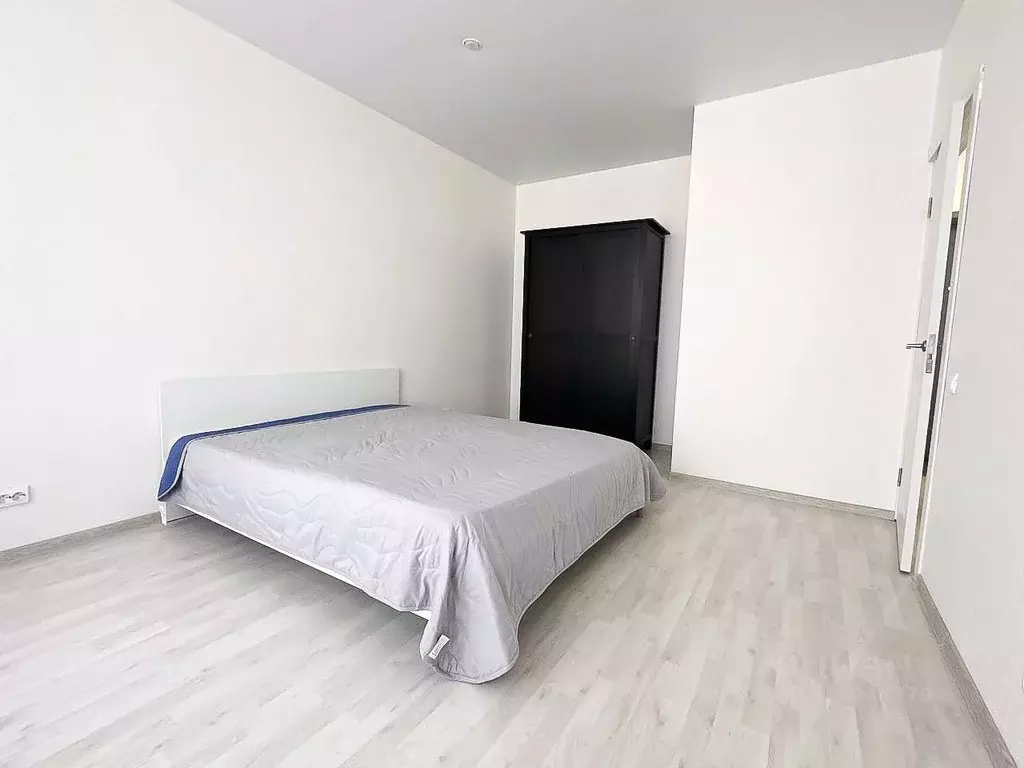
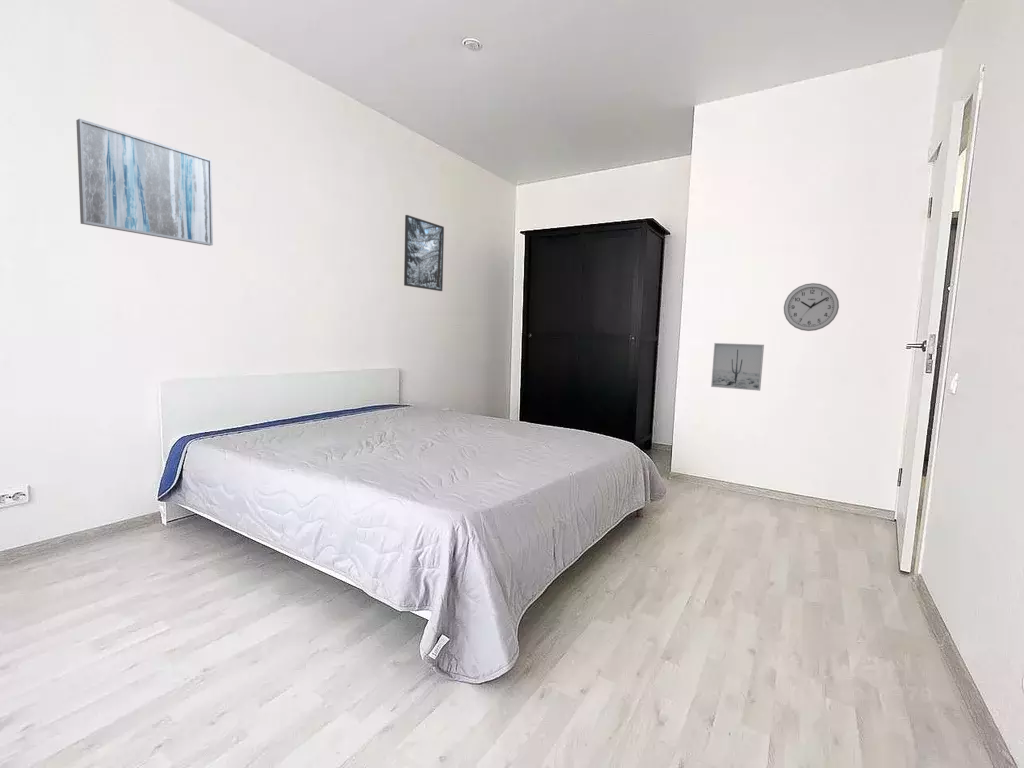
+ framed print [403,214,445,292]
+ wall art [710,342,765,392]
+ wall art [75,118,214,247]
+ wall clock [783,282,840,332]
